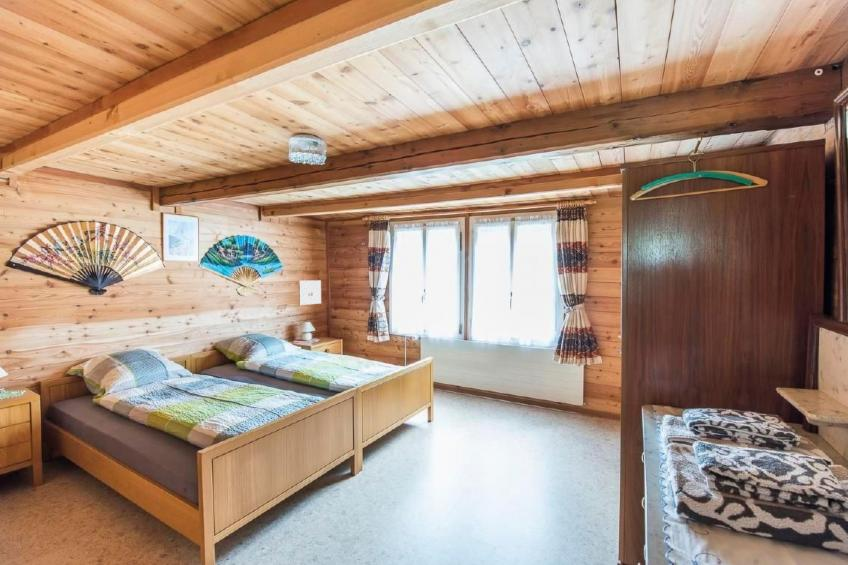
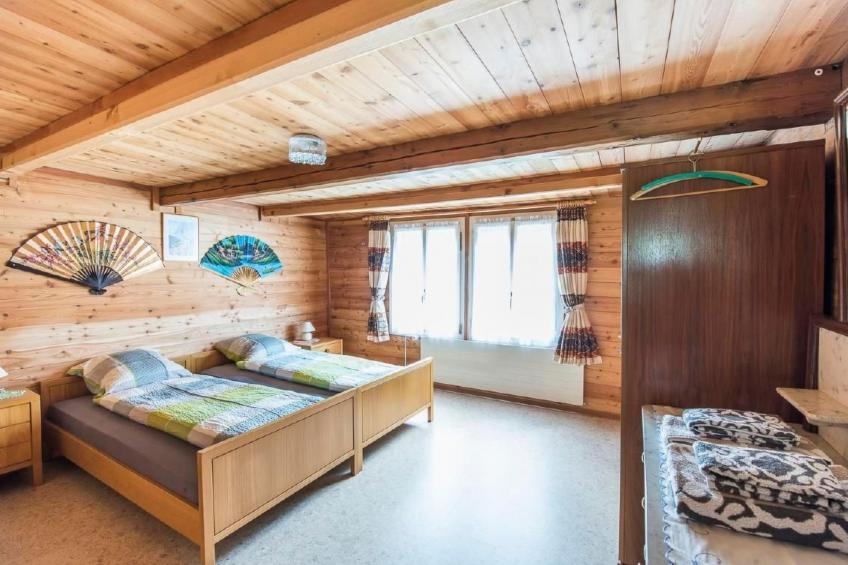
- wall art [298,279,322,306]
